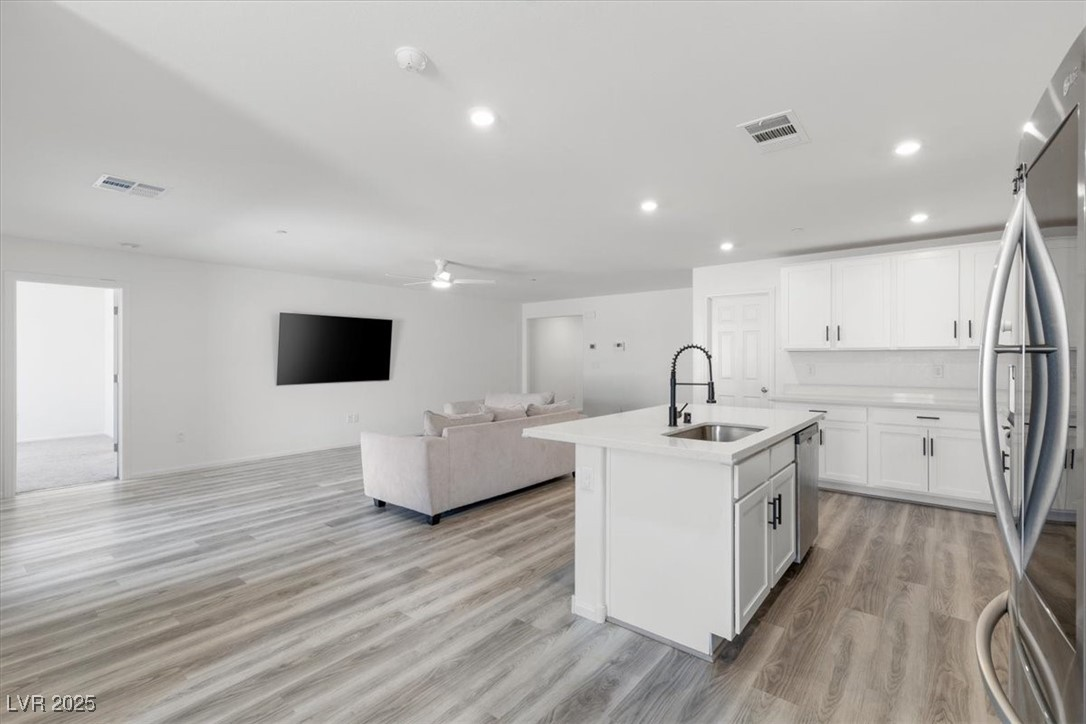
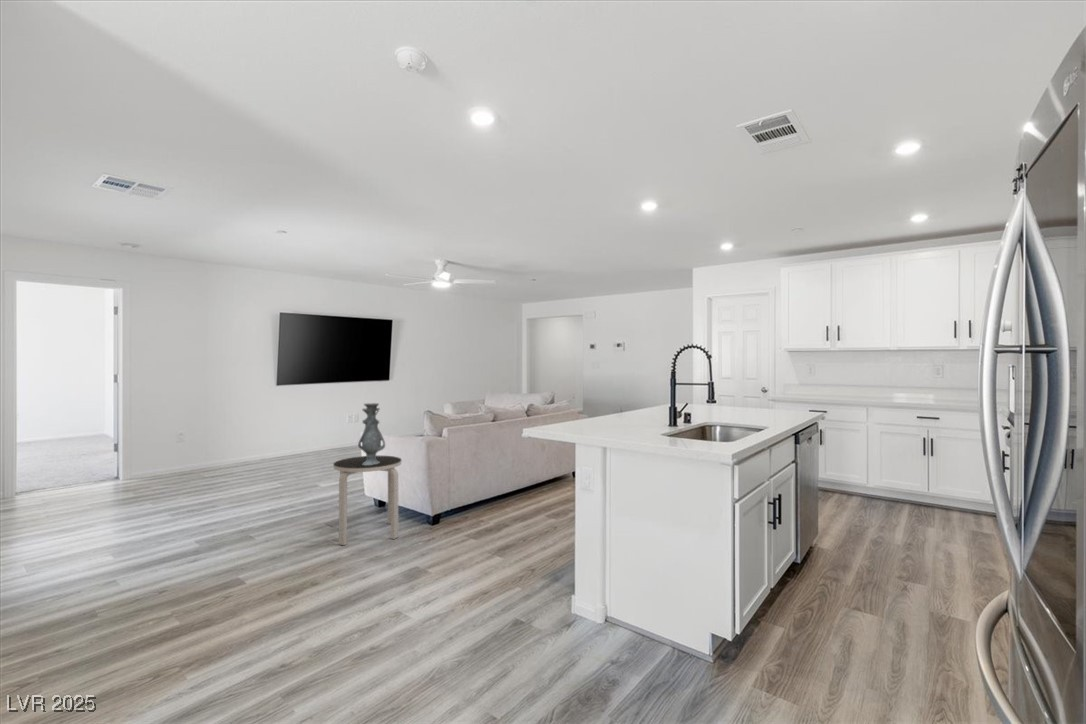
+ vase [357,402,386,465]
+ side table [332,455,402,546]
